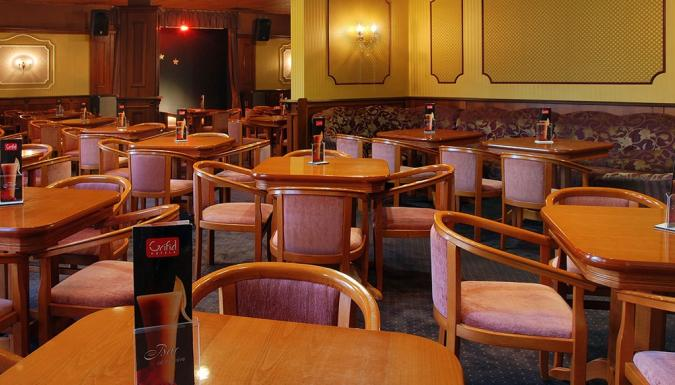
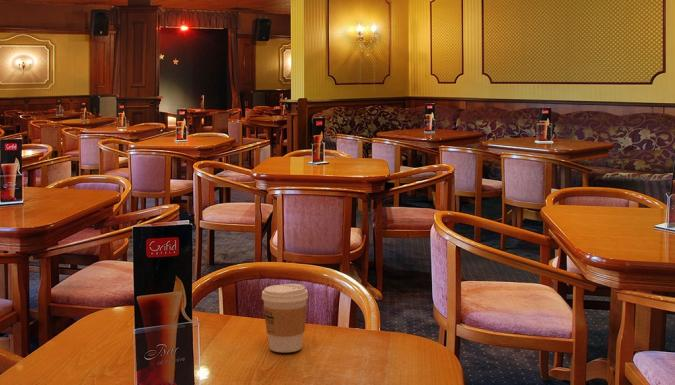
+ coffee cup [261,283,309,353]
